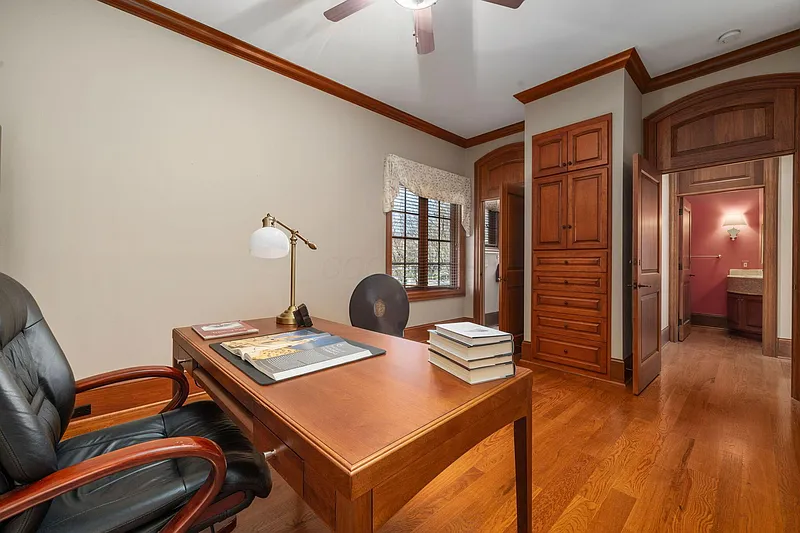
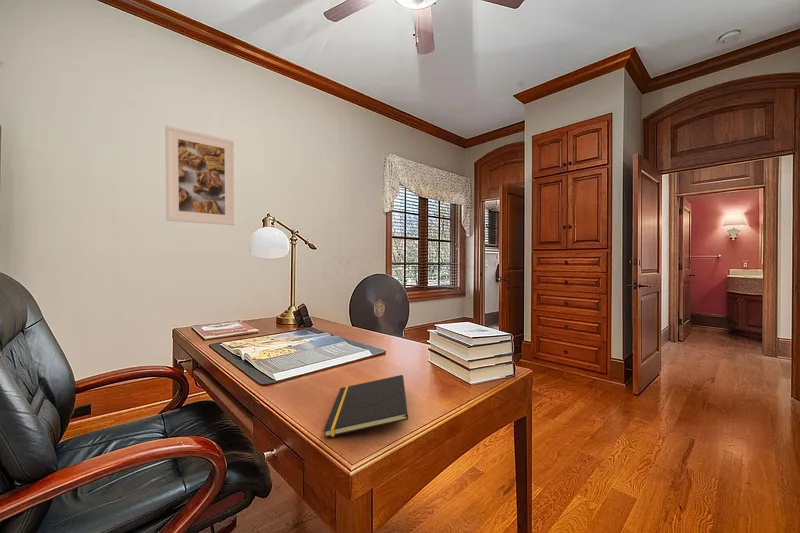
+ notepad [323,374,409,439]
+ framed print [164,125,236,226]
